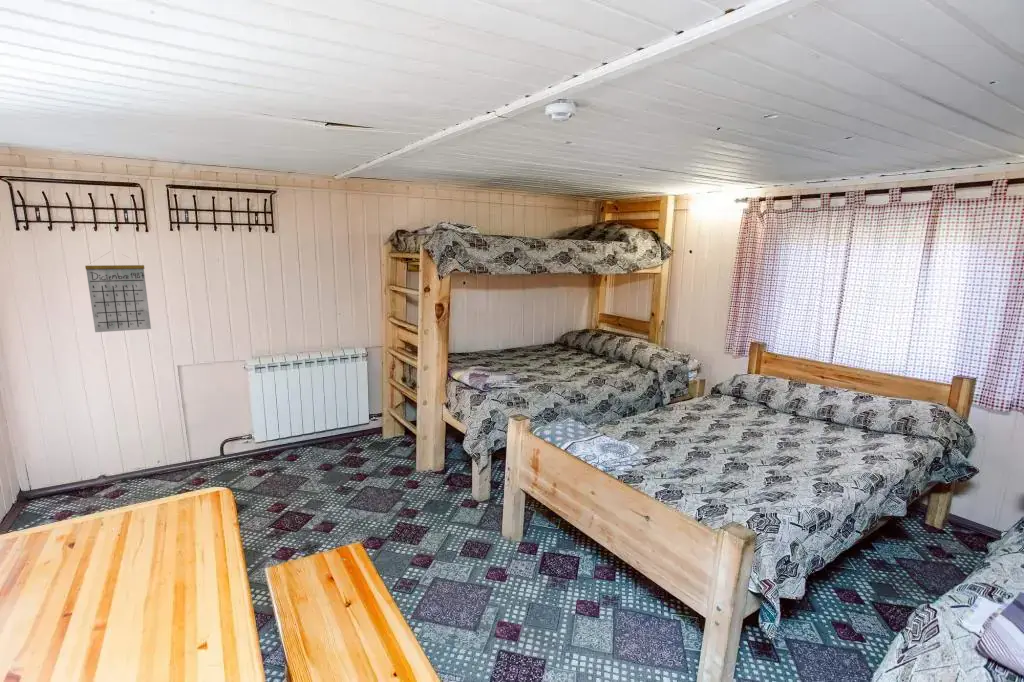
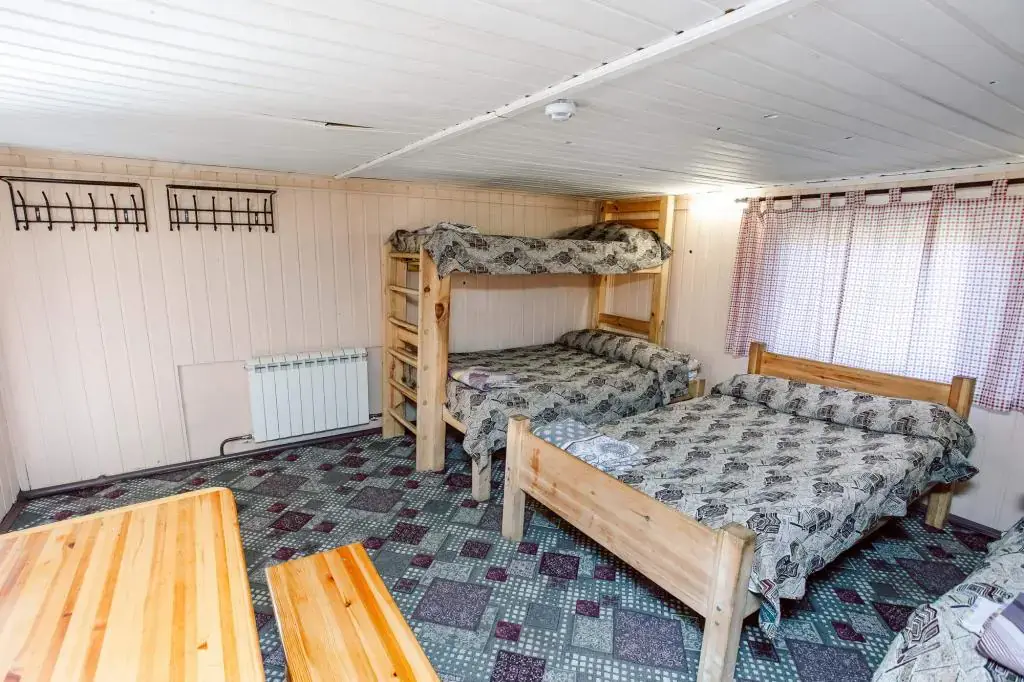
- calendar [84,251,152,333]
